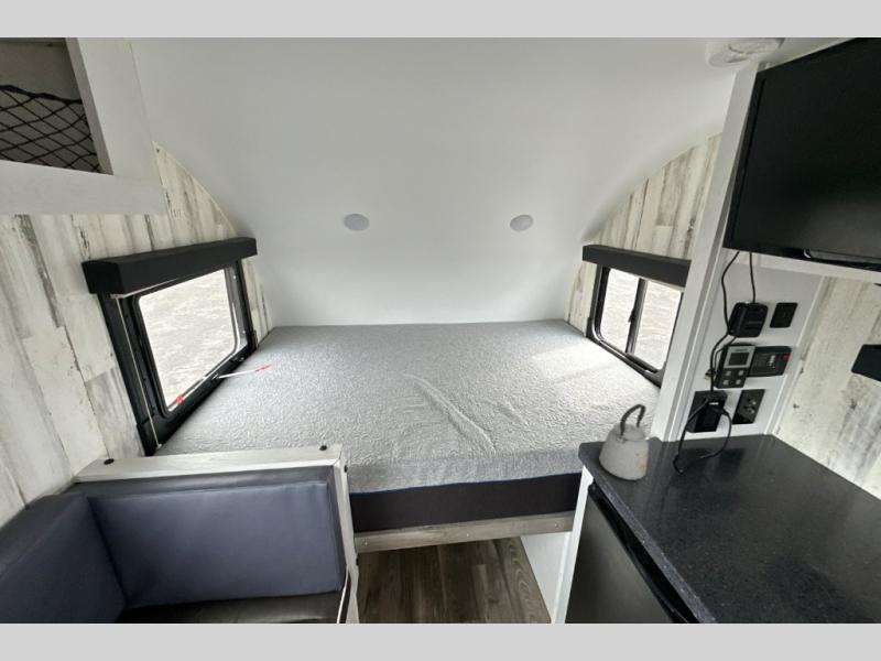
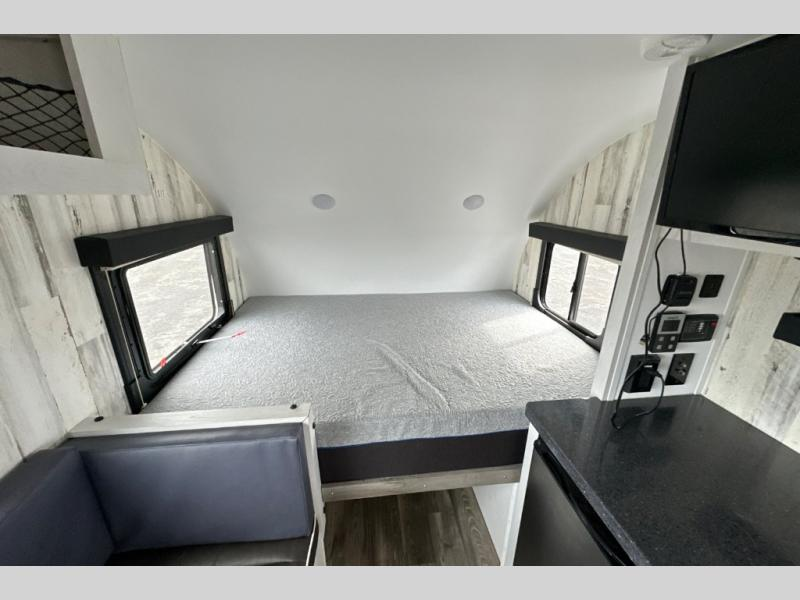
- kettle [598,402,650,481]
